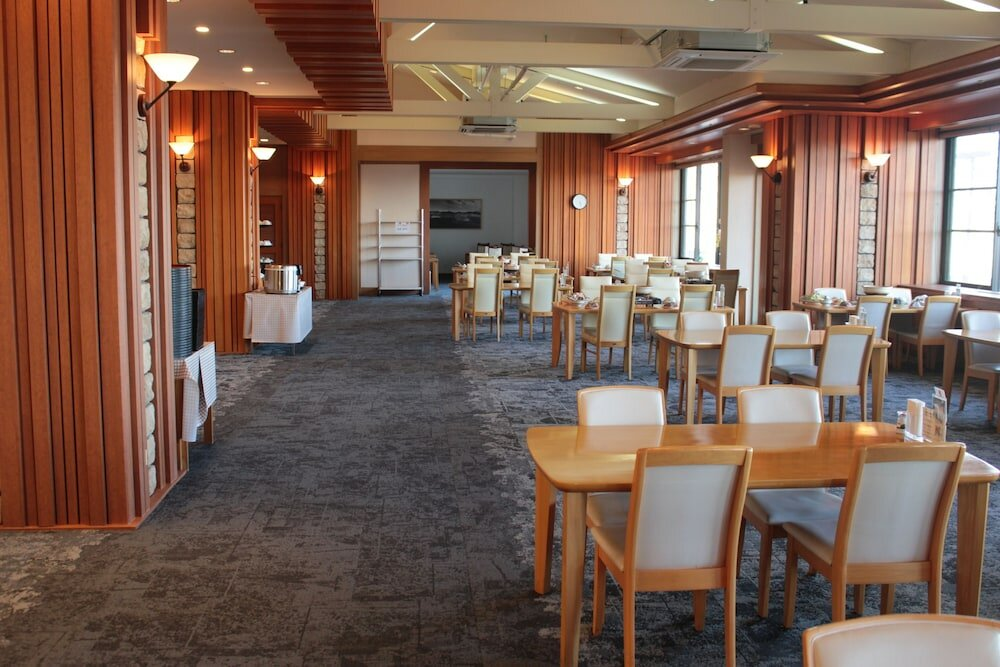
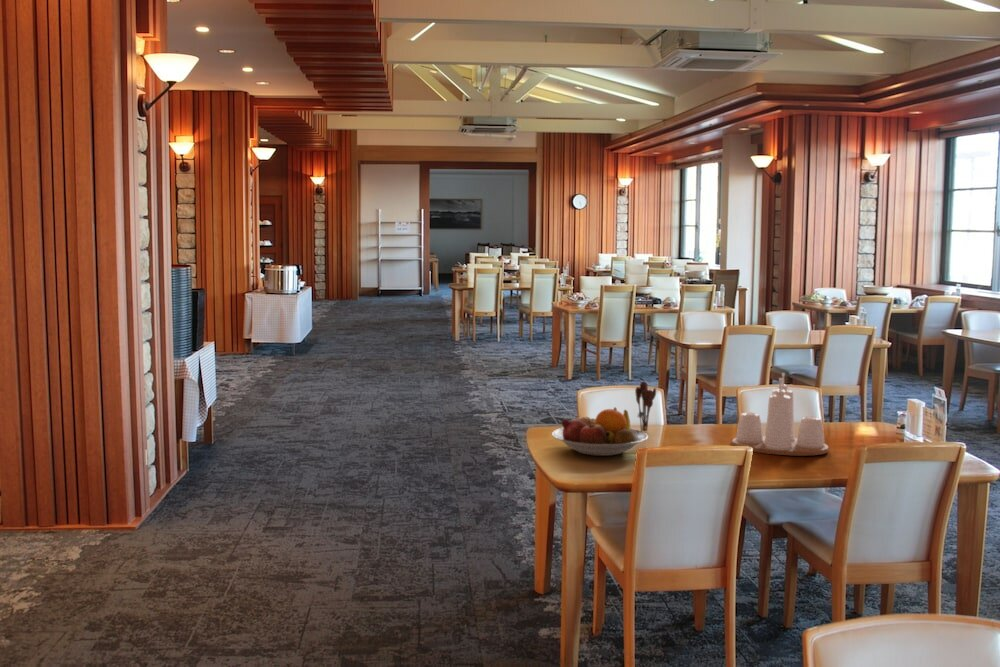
+ fruit bowl [551,406,649,457]
+ utensil holder [634,380,657,433]
+ condiment set [731,372,829,457]
